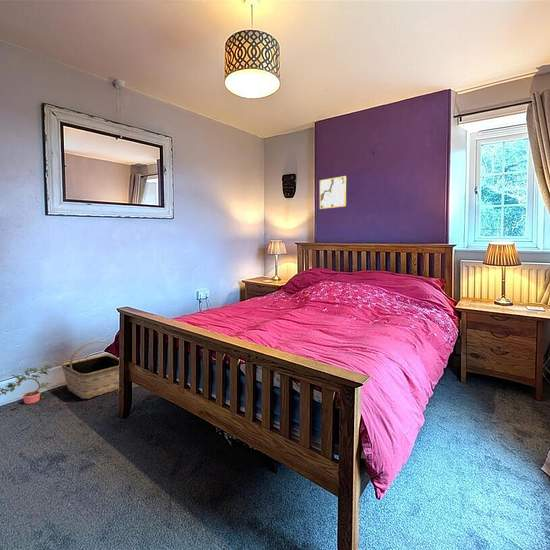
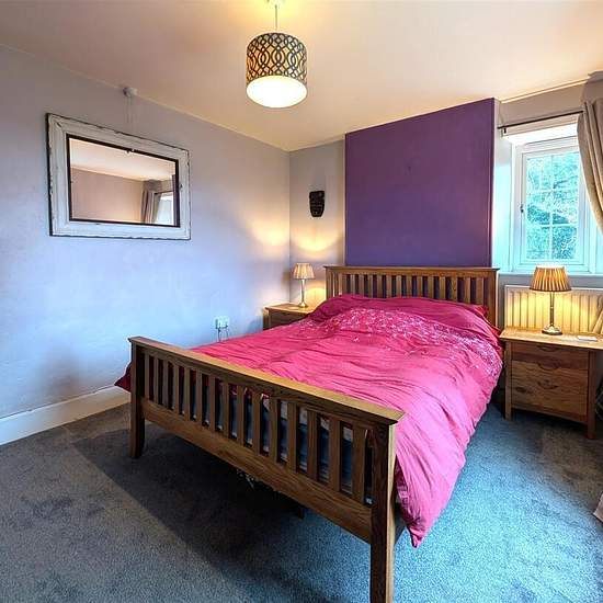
- basket [61,340,120,400]
- potted plant [0,364,53,410]
- wall art [319,175,347,210]
